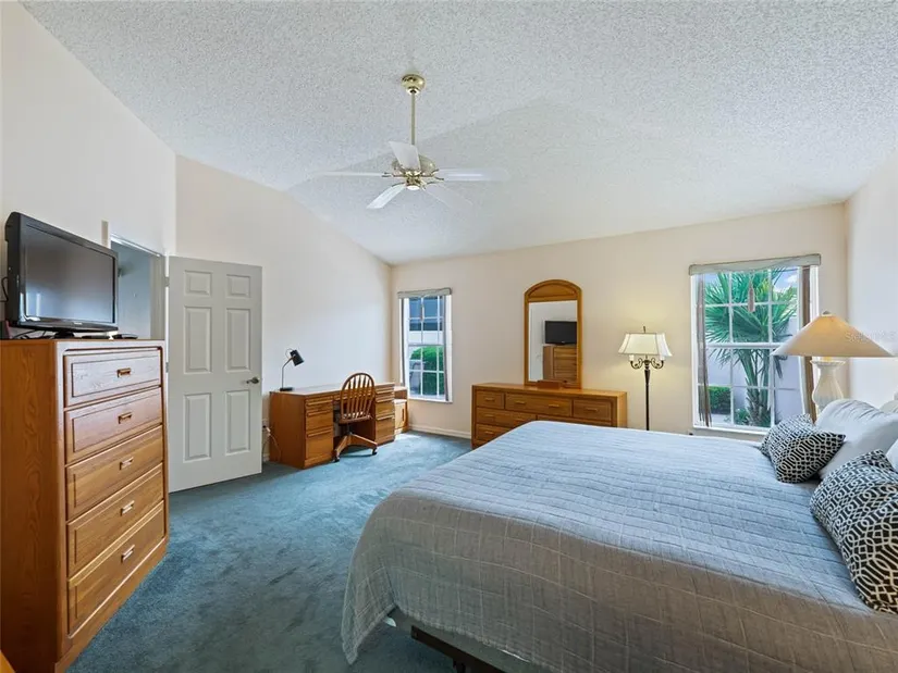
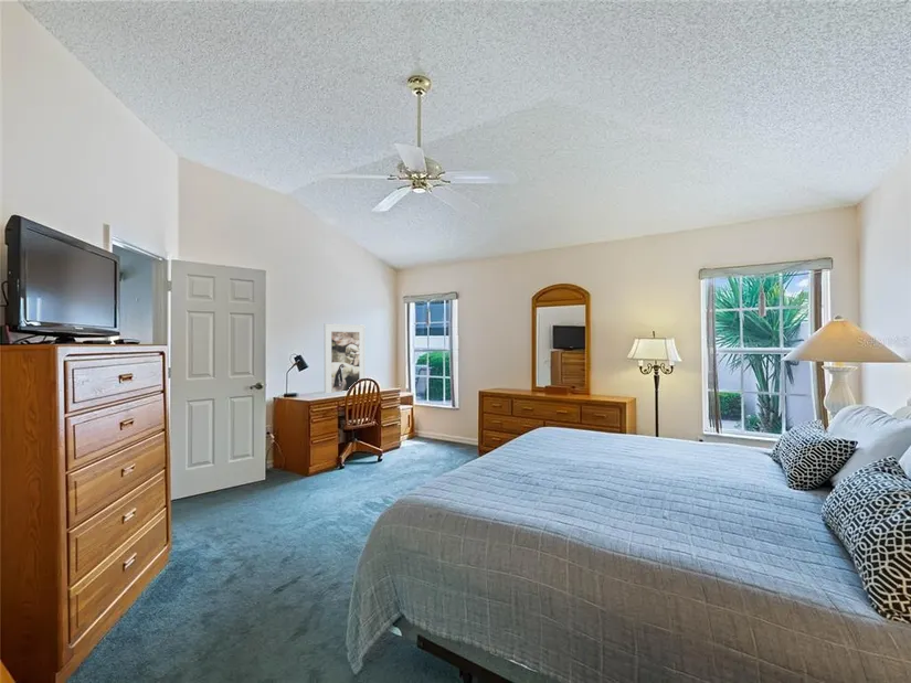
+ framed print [322,322,367,394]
